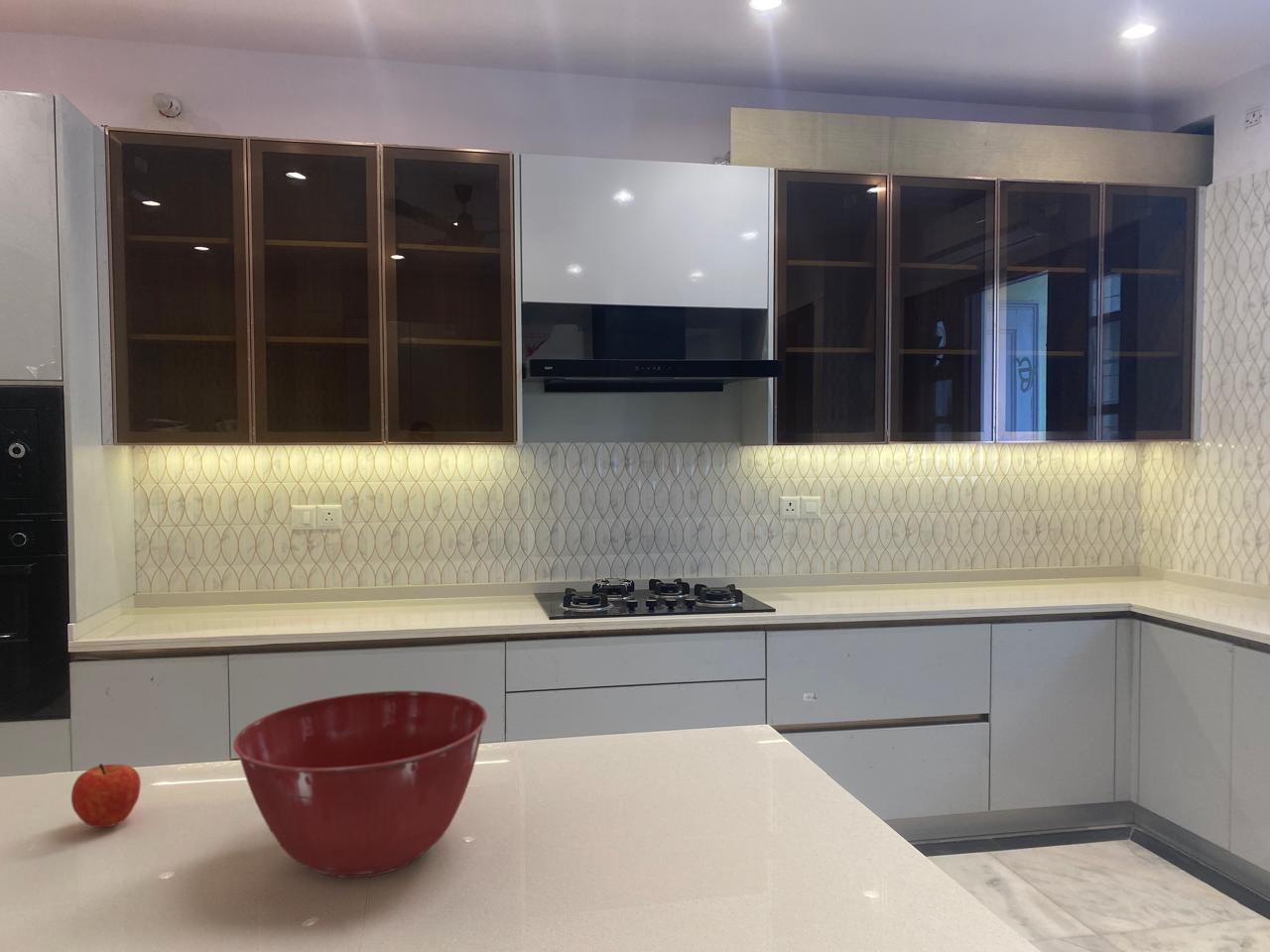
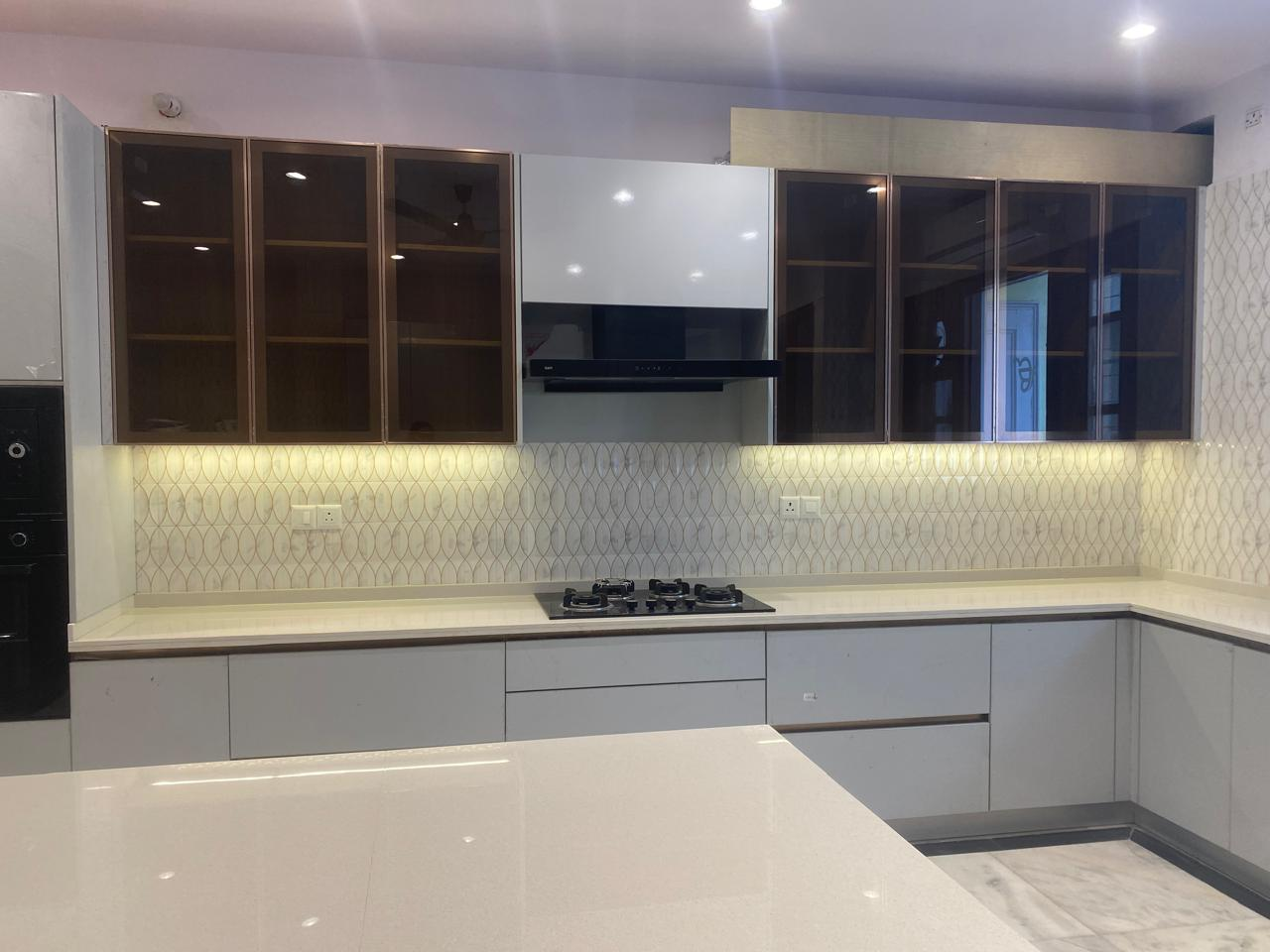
- mixing bowl [232,690,488,880]
- fruit [70,763,142,828]
